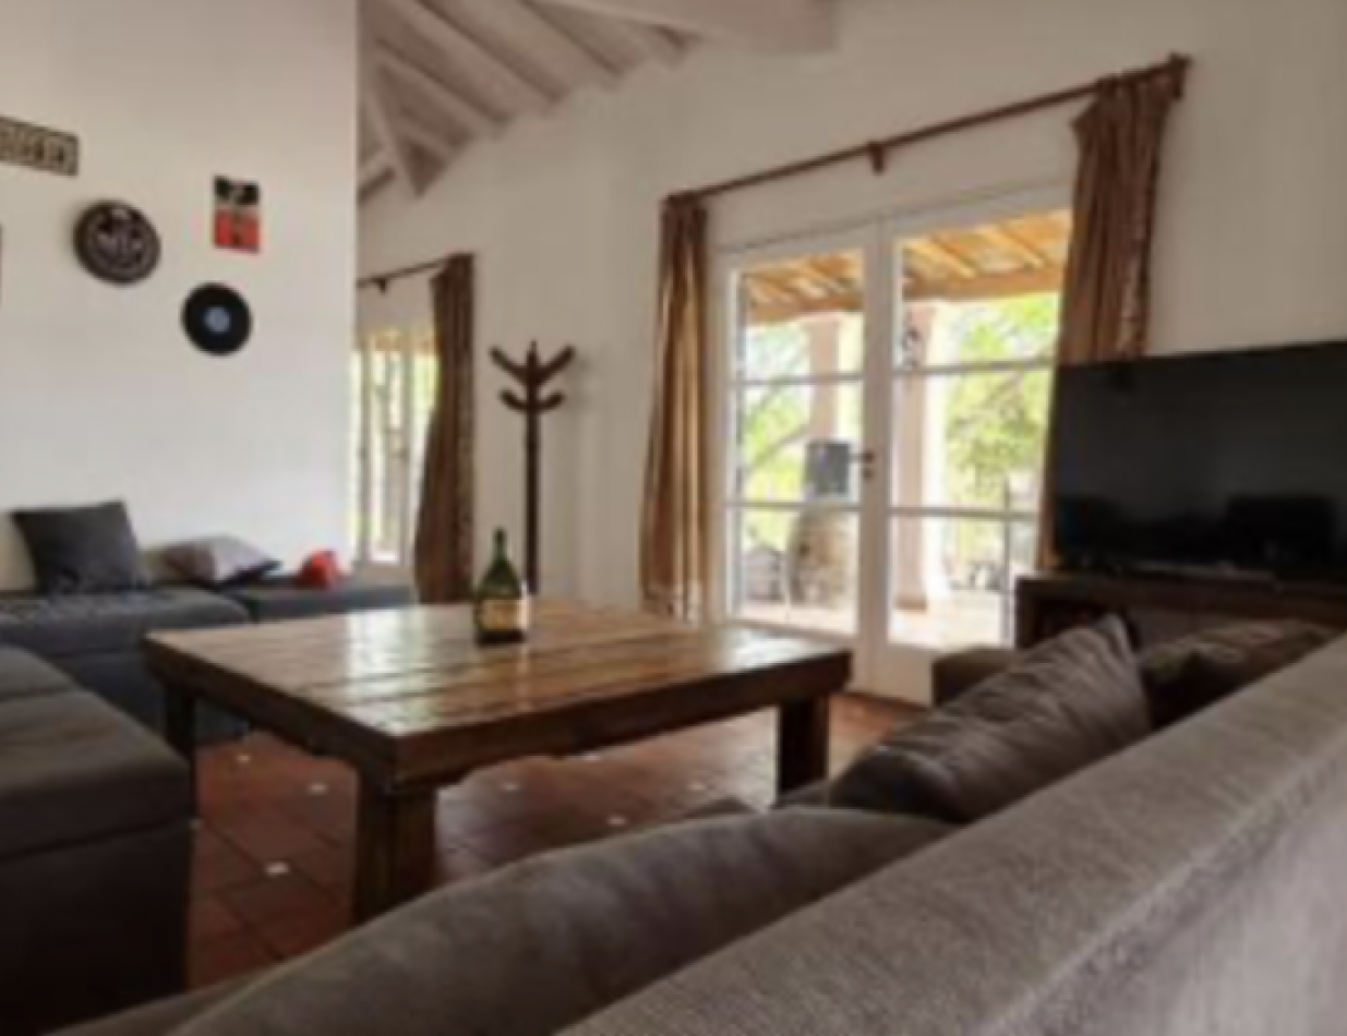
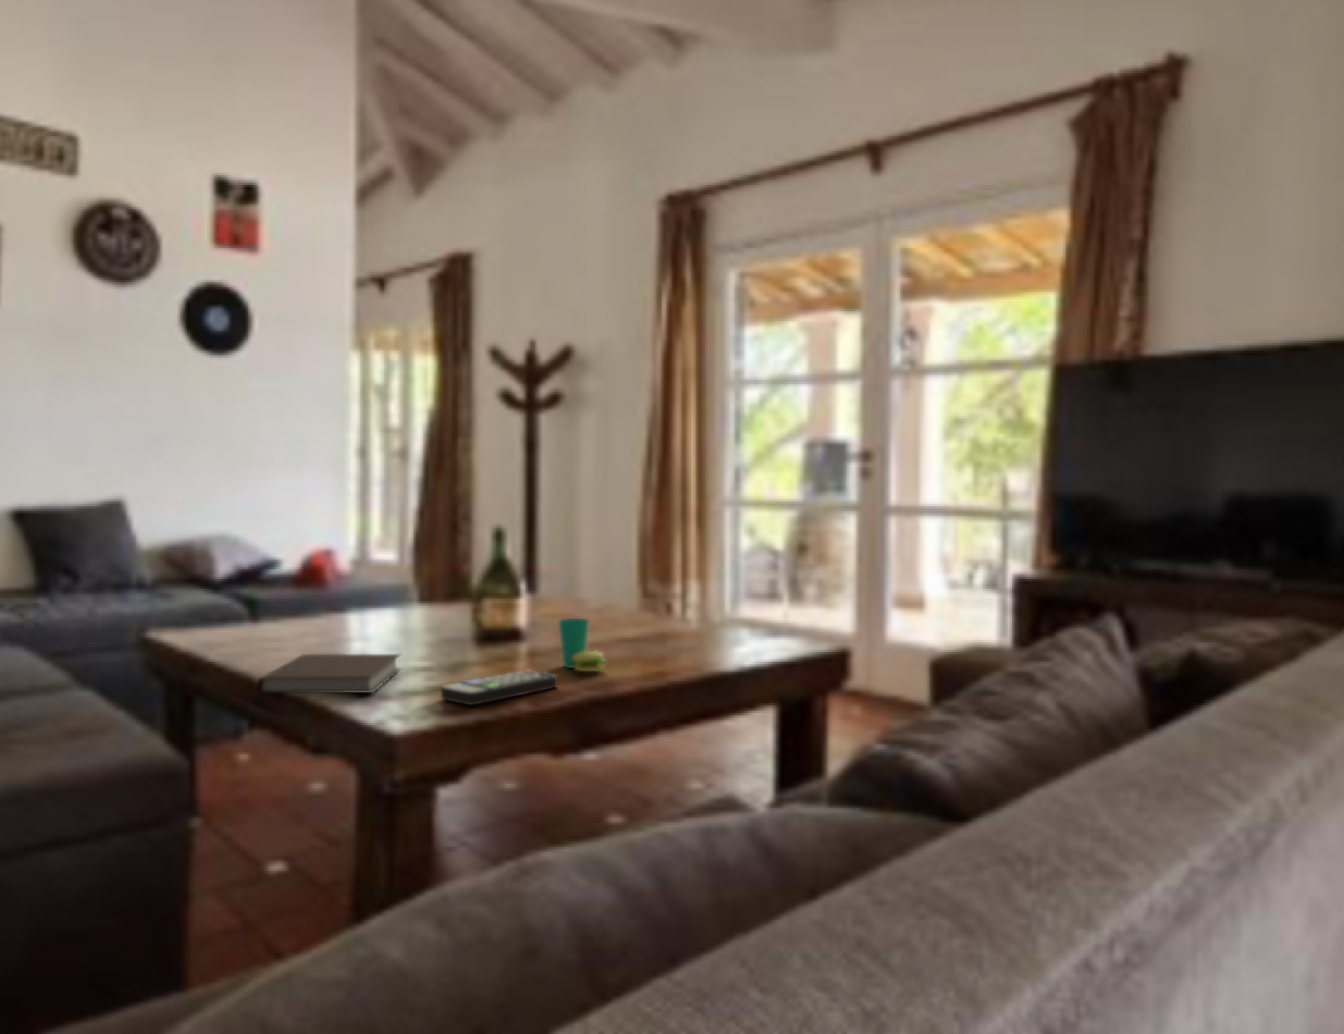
+ remote control [440,668,558,706]
+ notebook [257,653,403,694]
+ cup [557,617,607,673]
